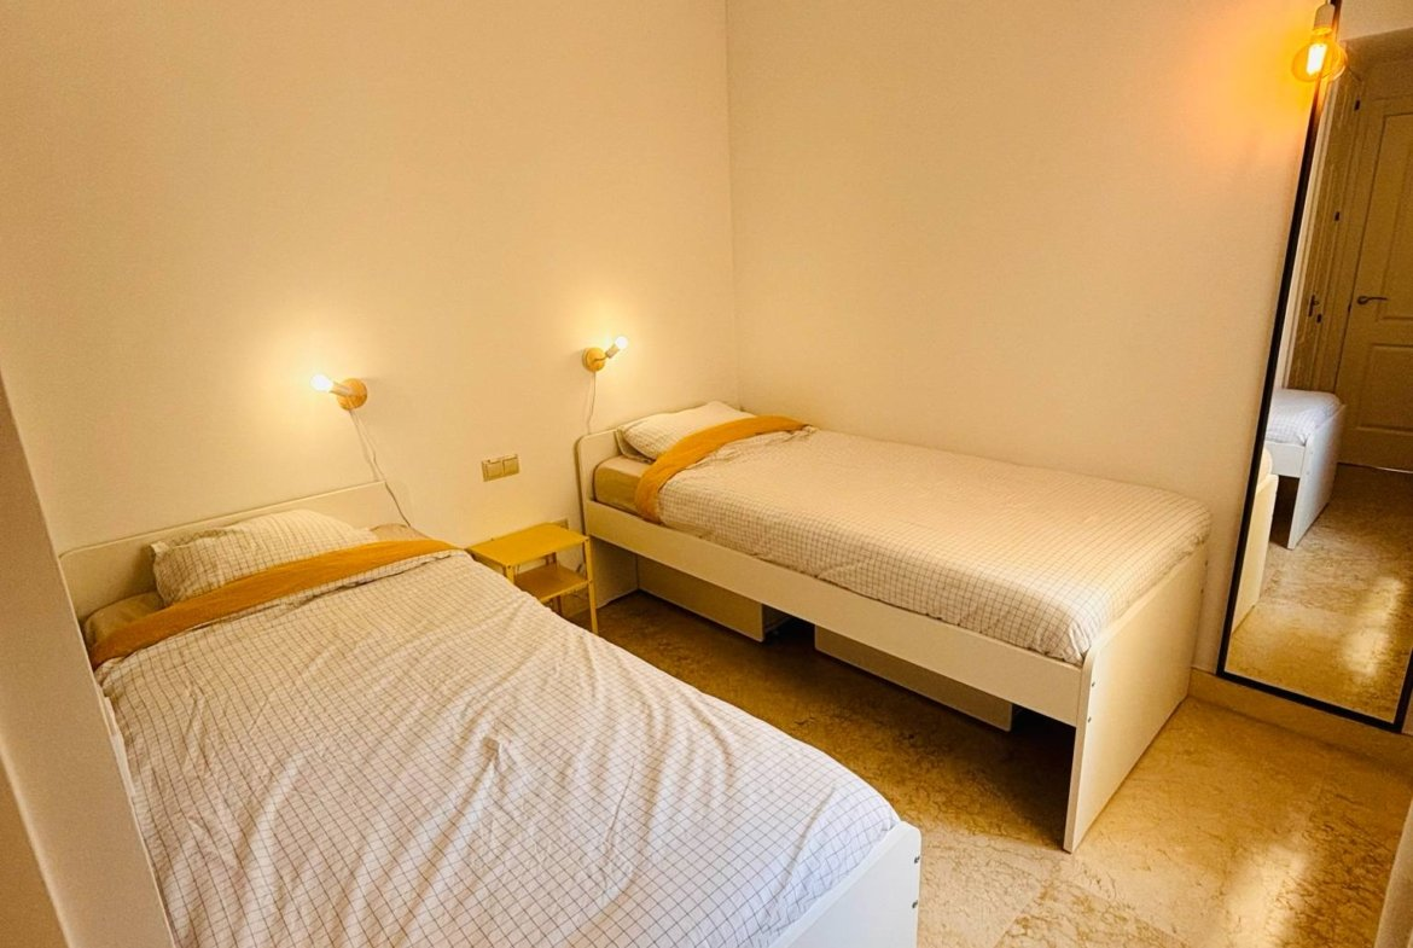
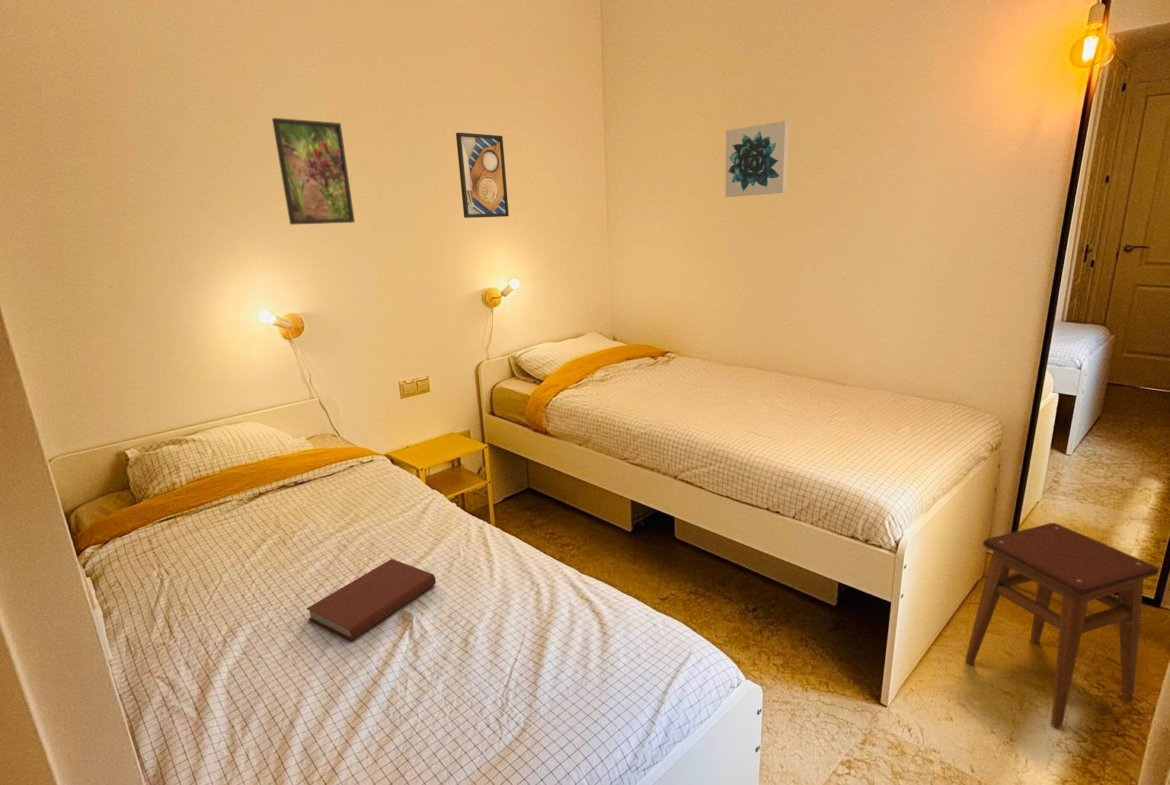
+ wall art [724,120,790,198]
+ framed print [271,117,356,226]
+ stool [964,522,1160,729]
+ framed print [455,131,510,219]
+ book [306,558,437,642]
